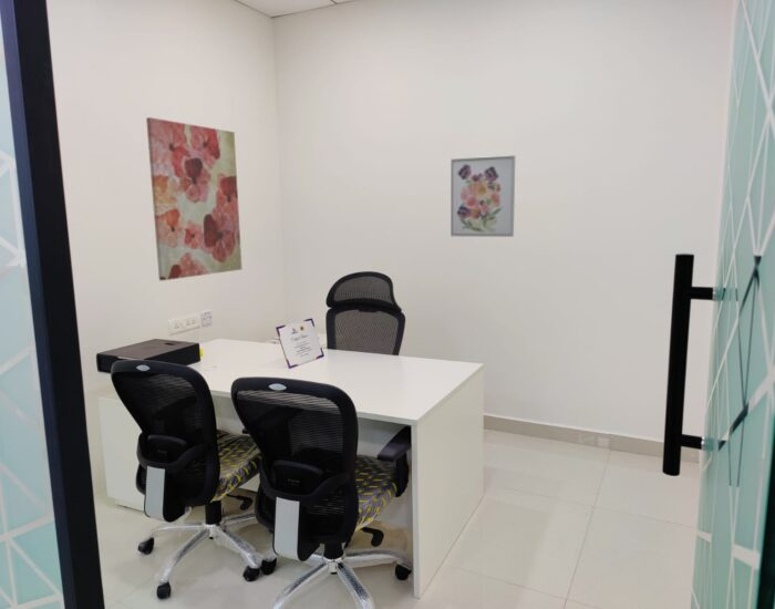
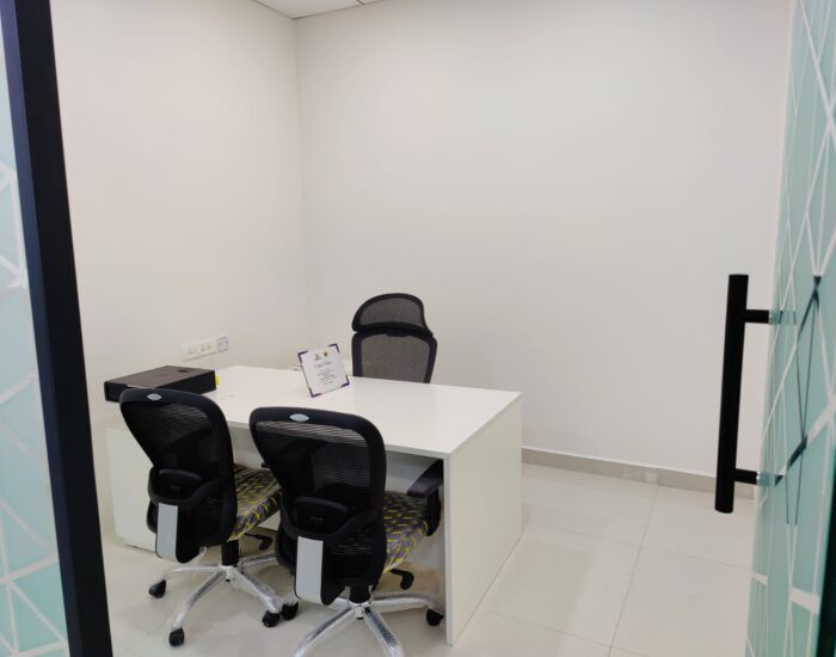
- wall art [145,116,242,281]
- wall art [450,154,516,238]
